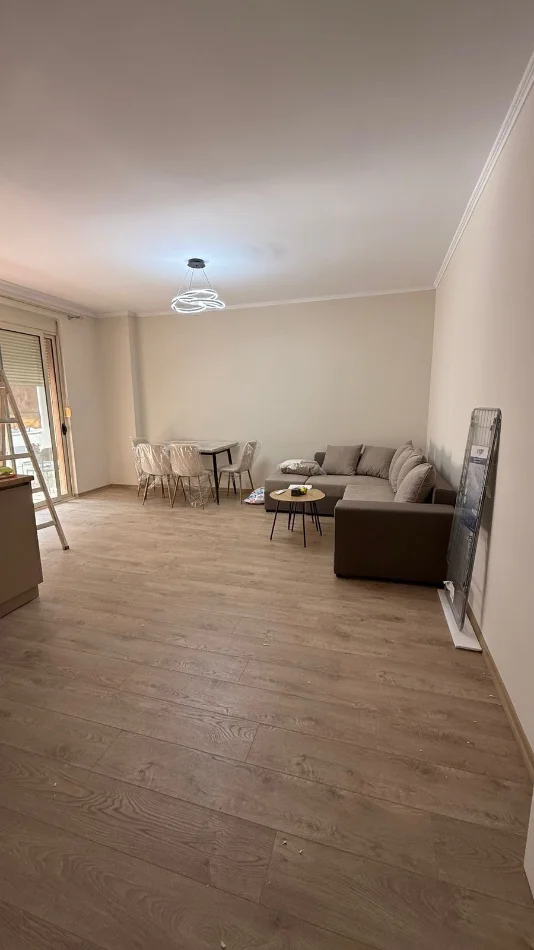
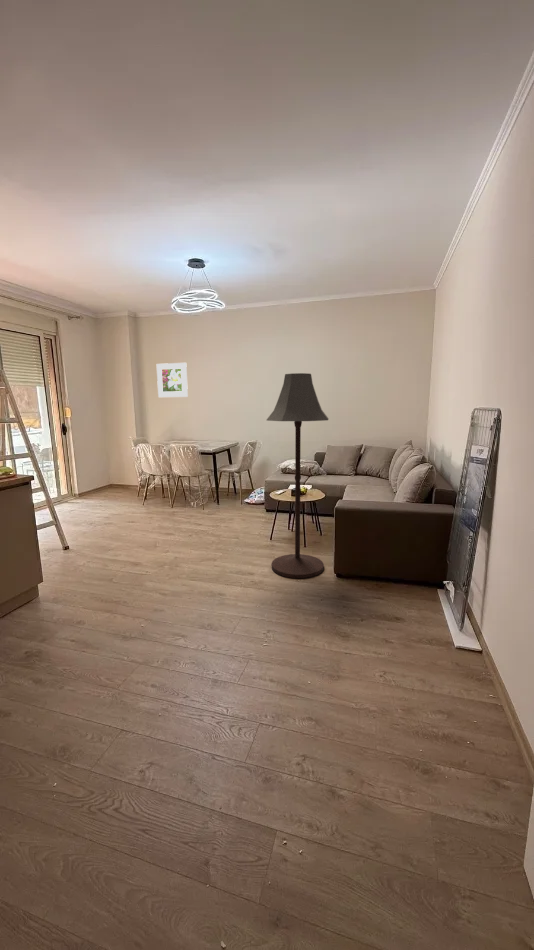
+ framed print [156,362,189,398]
+ floor lamp [266,372,330,579]
